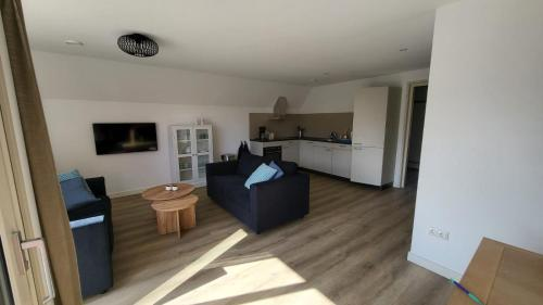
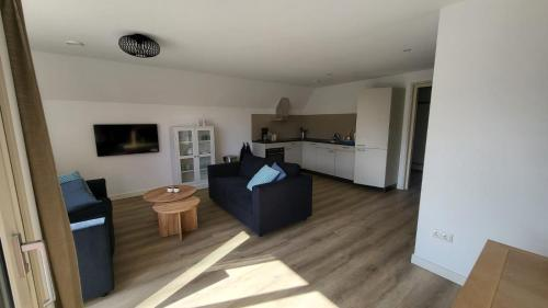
- pen [449,277,484,305]
